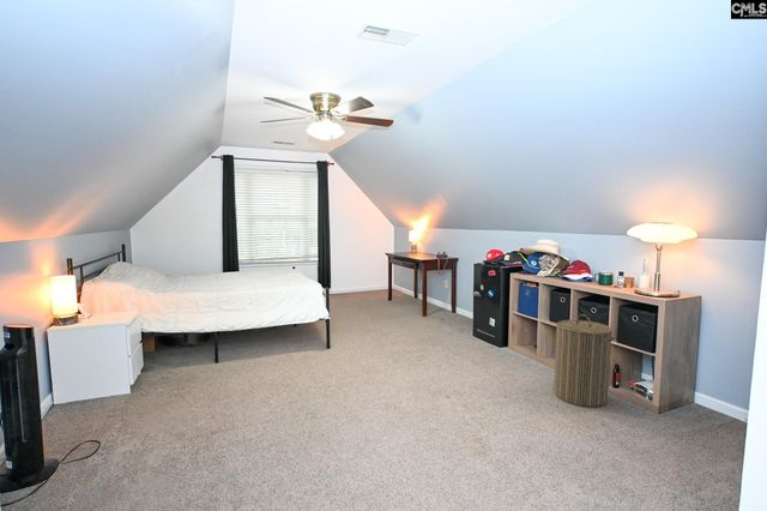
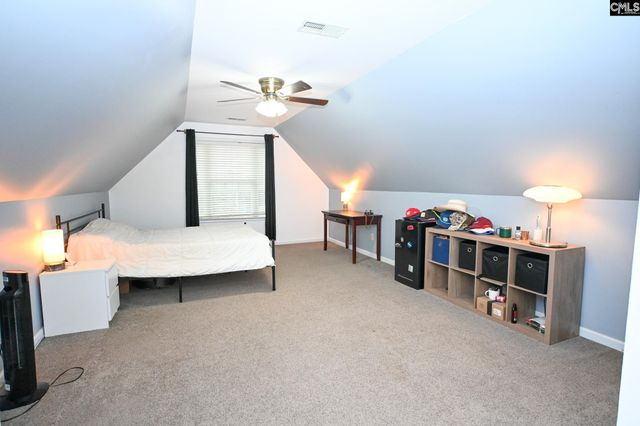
- laundry hamper [552,313,616,408]
